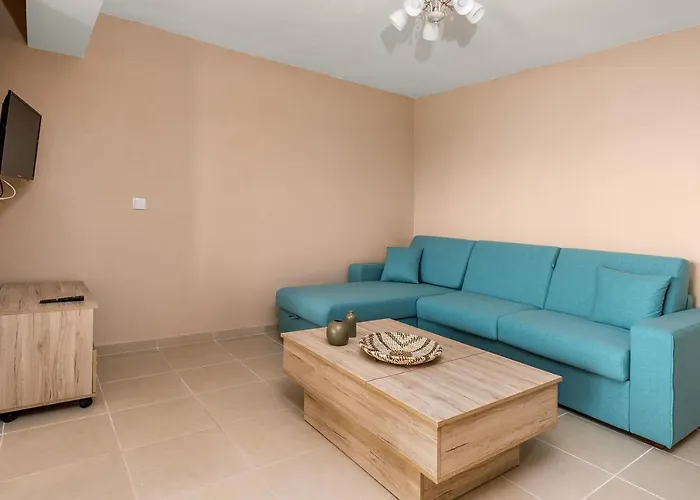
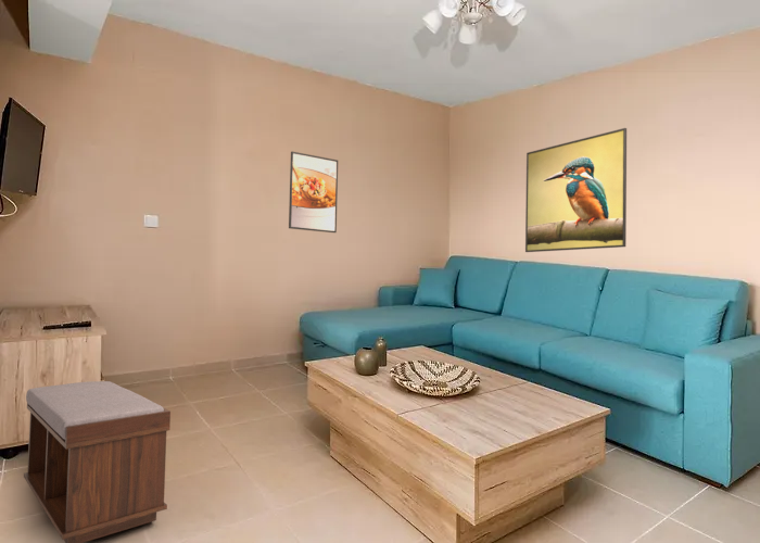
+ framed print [288,151,339,233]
+ bench [23,380,172,543]
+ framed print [524,127,628,253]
